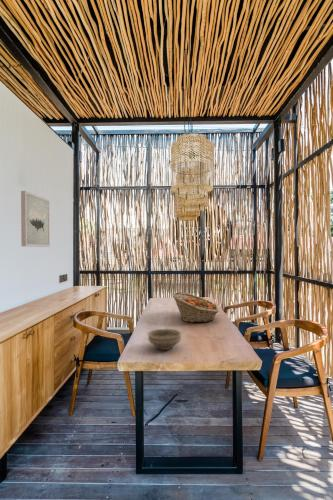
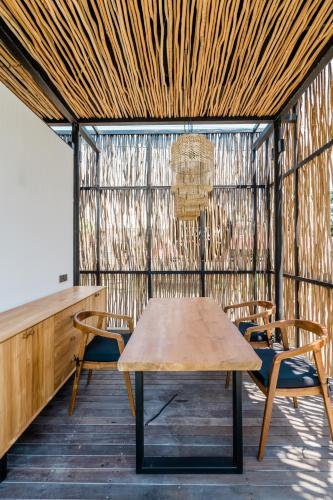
- bowl [147,328,182,351]
- fruit basket [172,291,220,324]
- wall art [20,190,51,248]
